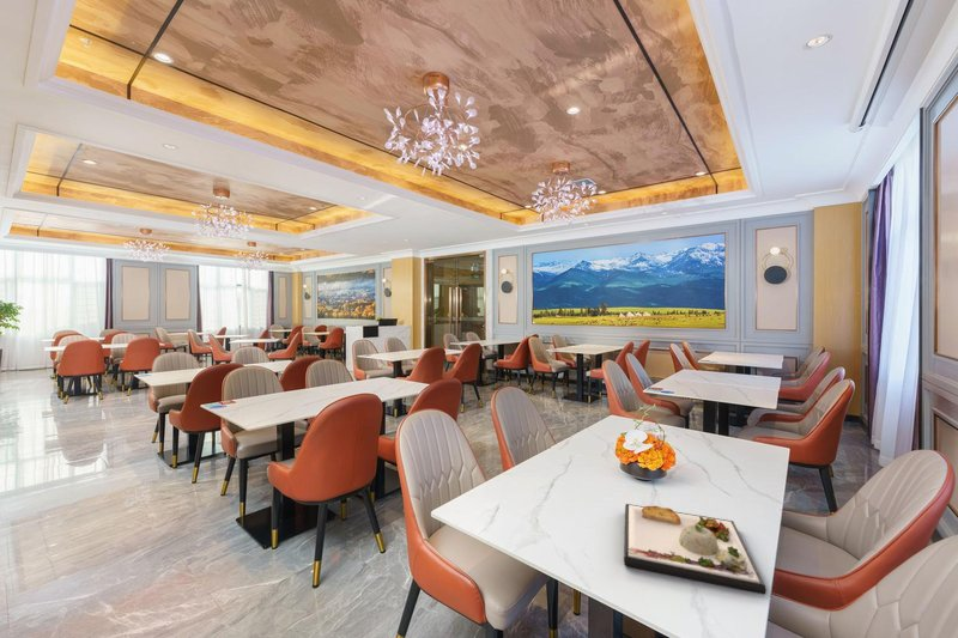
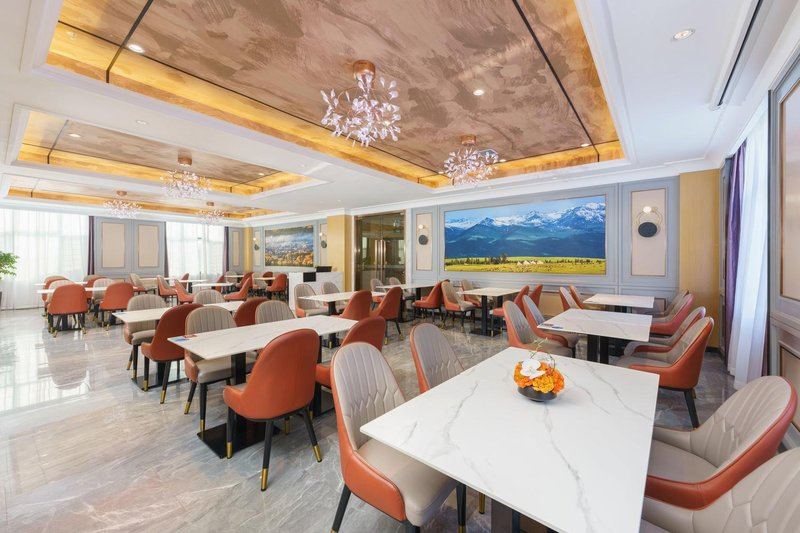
- dinner plate [623,503,766,596]
